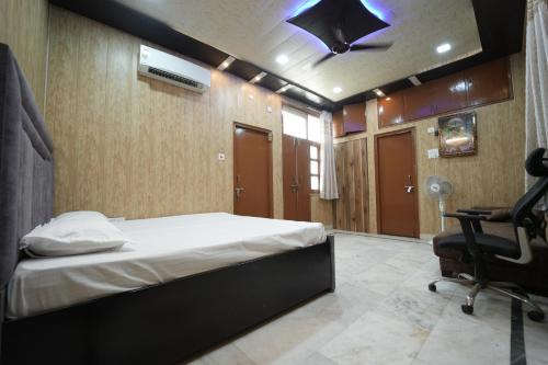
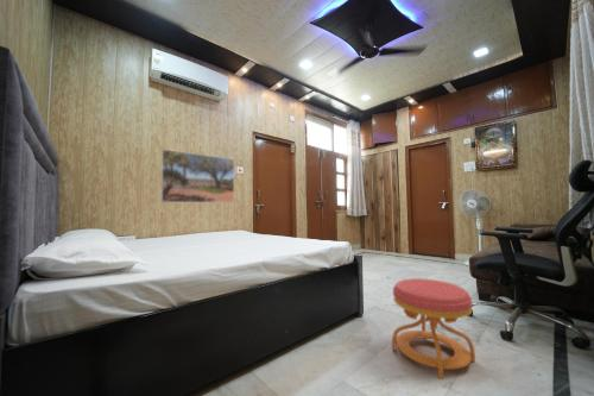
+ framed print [160,149,235,203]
+ stool [391,277,476,381]
